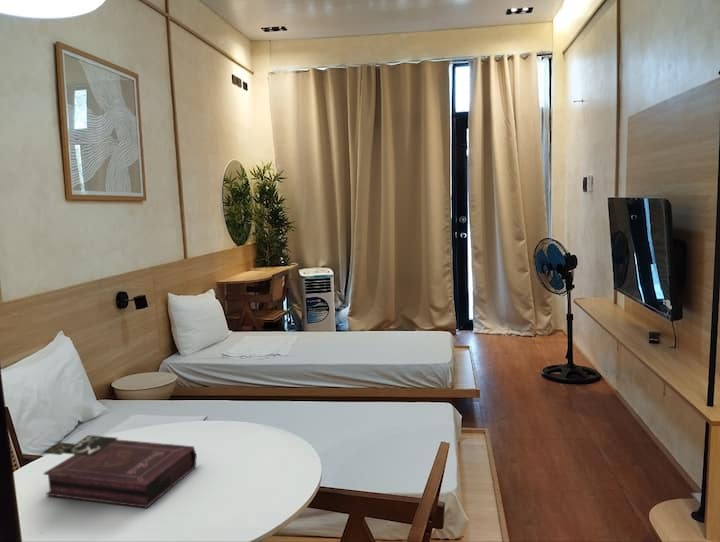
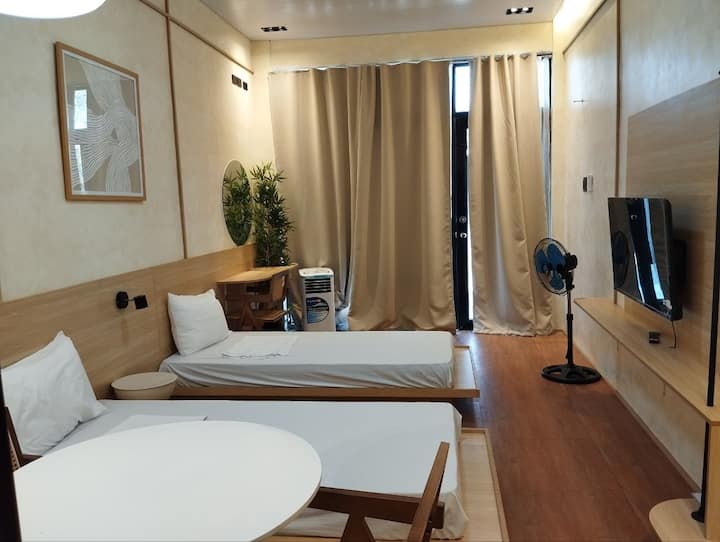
- book [41,434,198,509]
